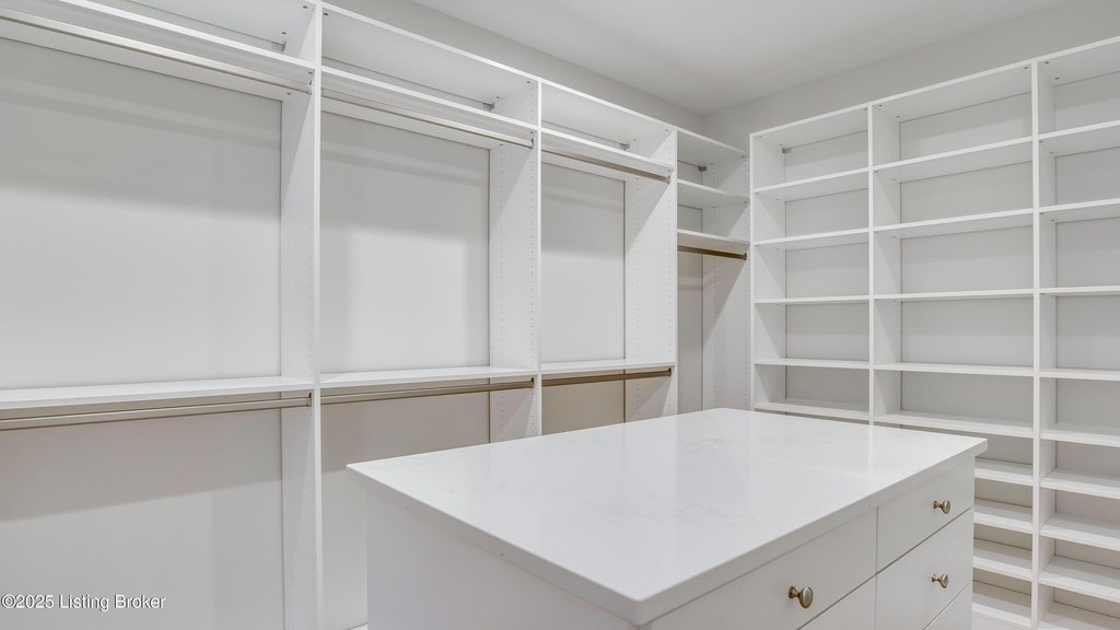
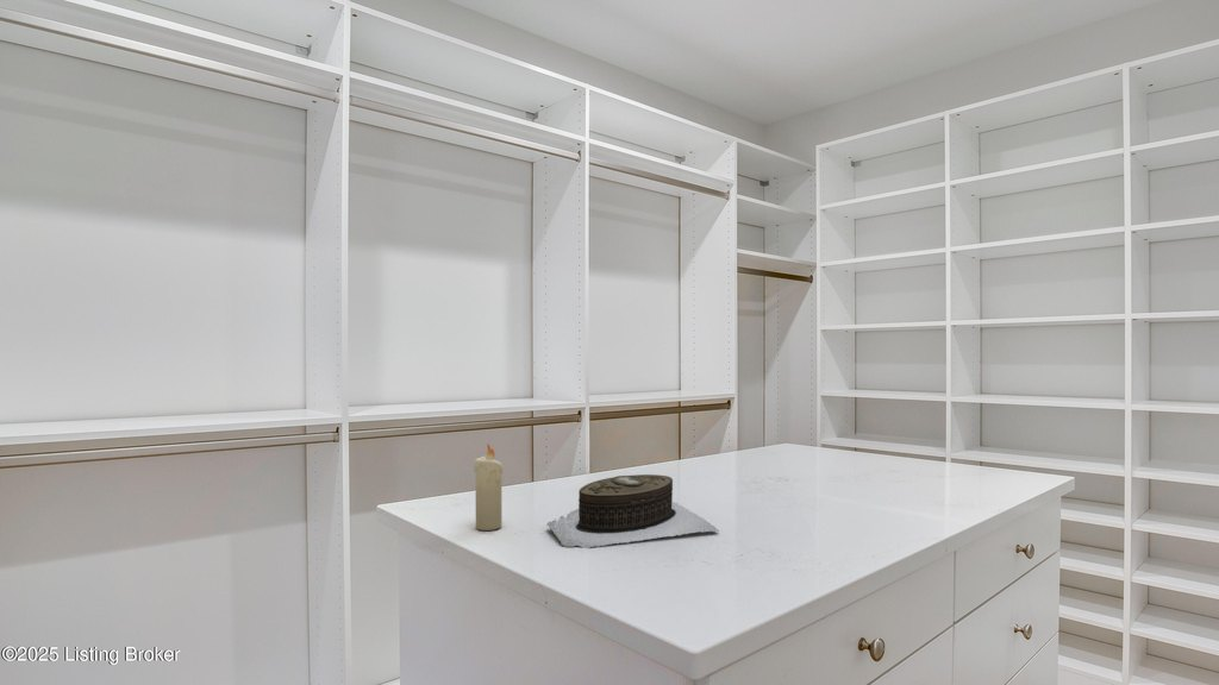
+ candle [473,442,504,532]
+ jewelry box [546,473,719,549]
